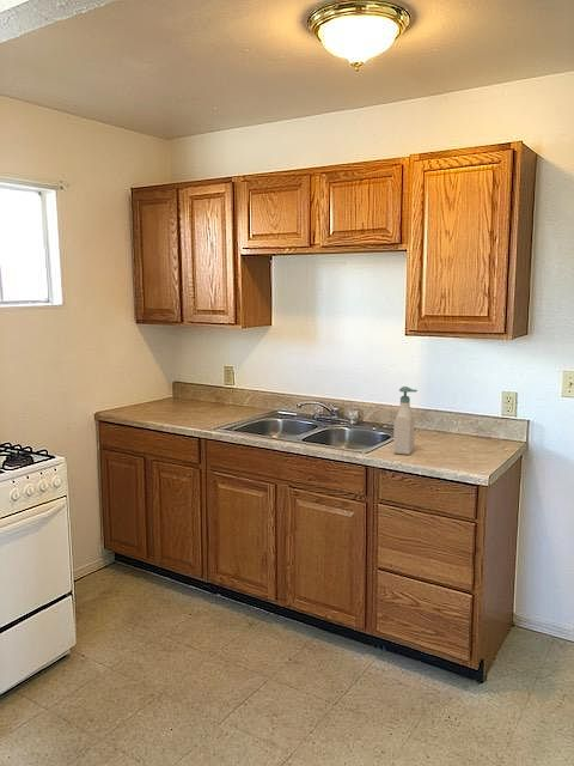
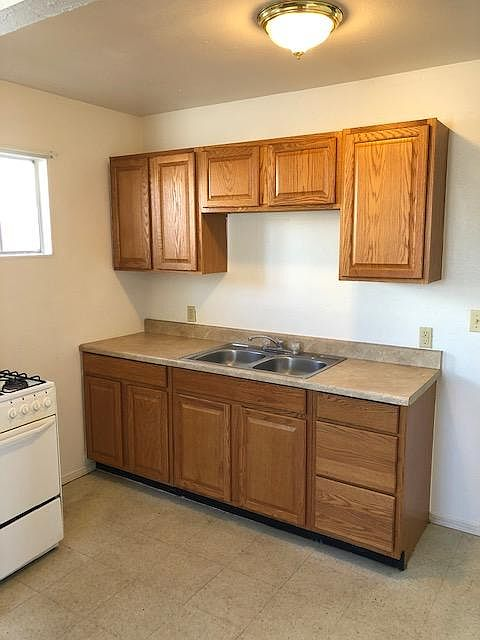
- soap bottle [392,385,419,456]
